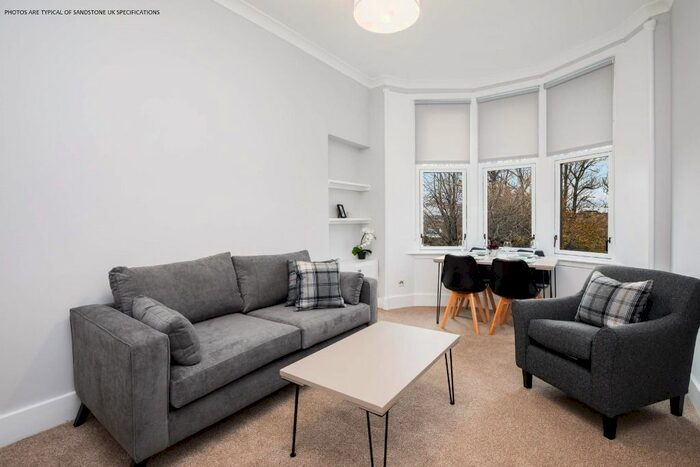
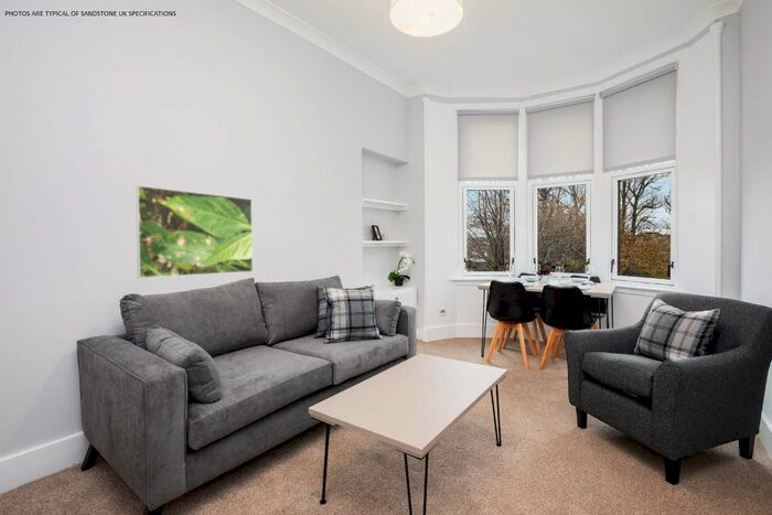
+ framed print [135,184,254,279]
